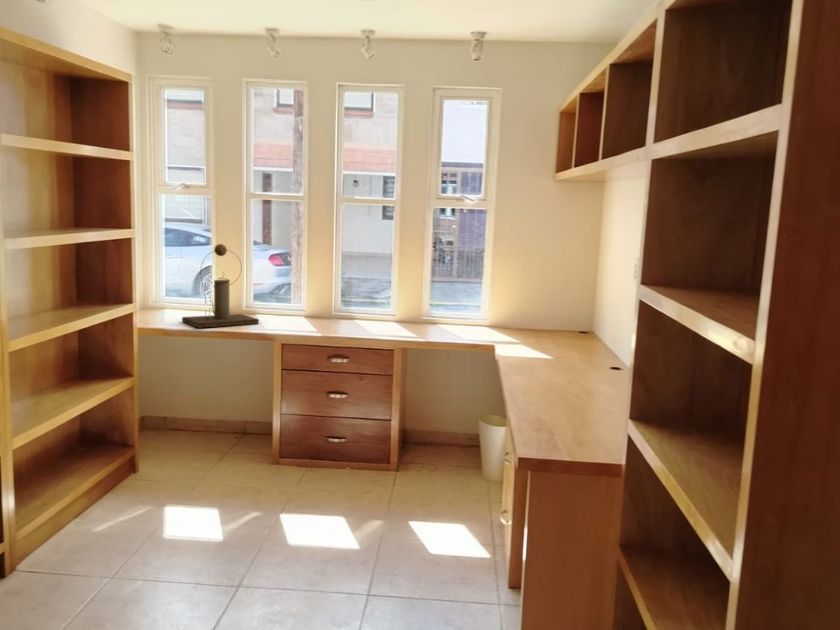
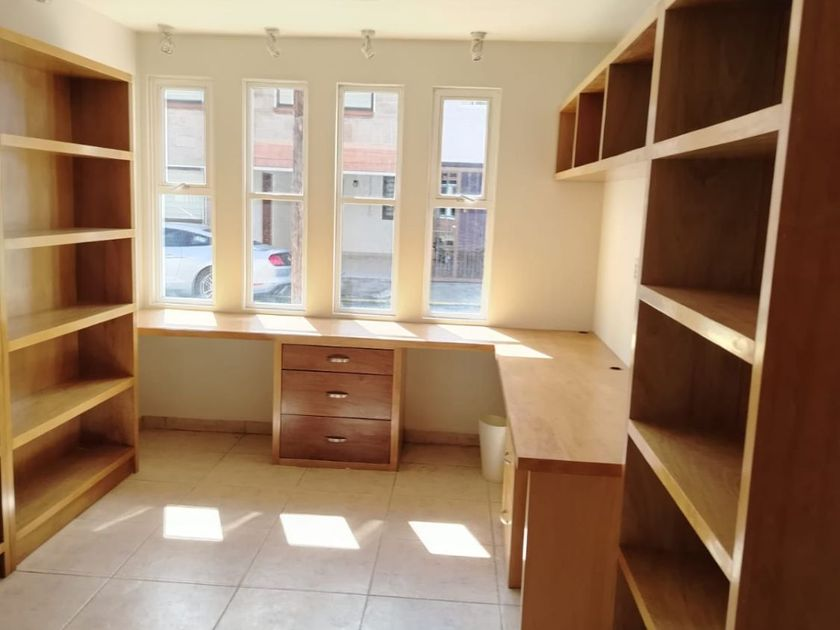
- desk lamp [181,243,260,329]
